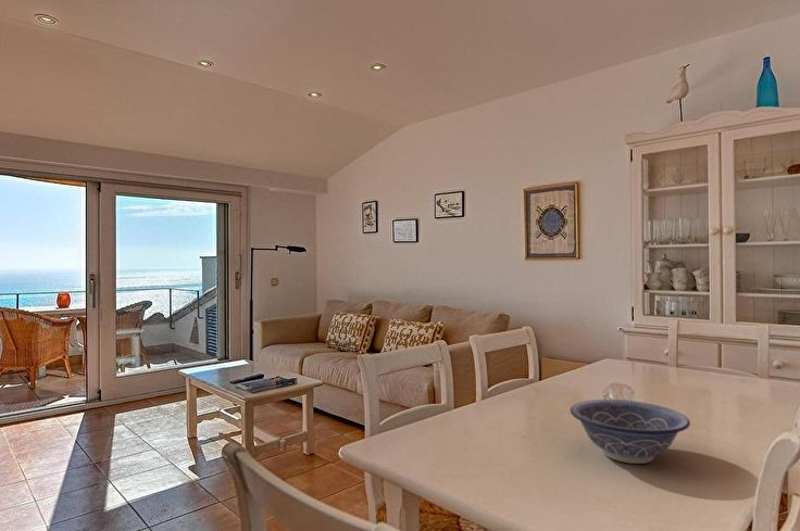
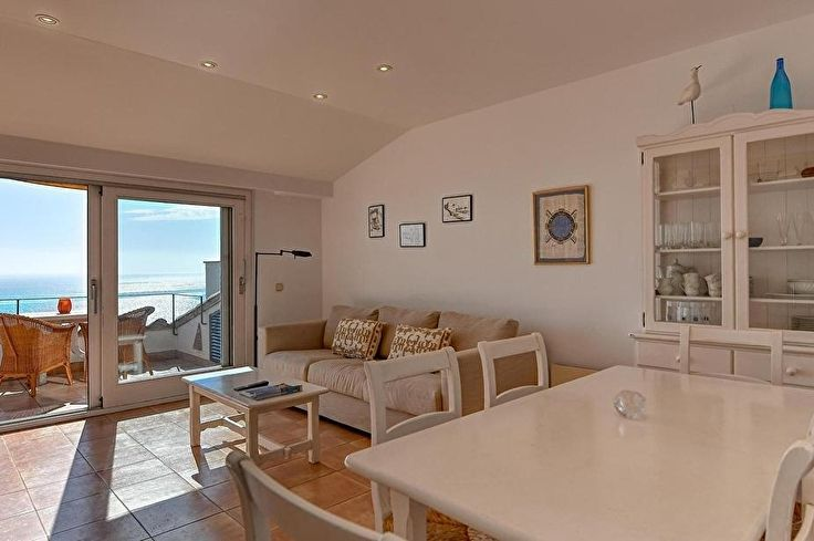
- decorative bowl [570,399,691,465]
